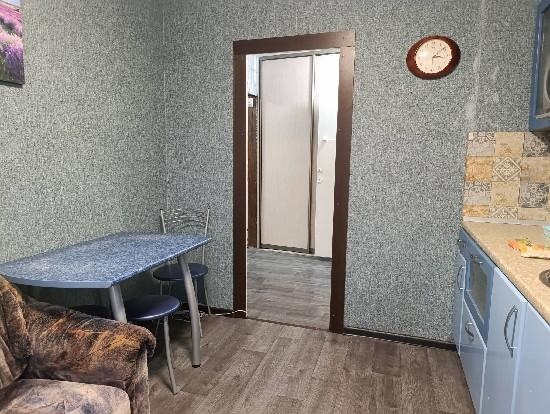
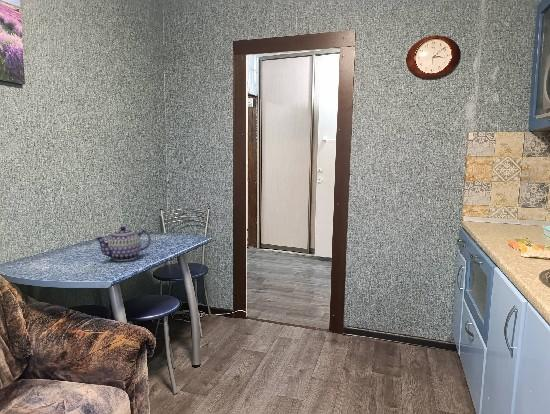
+ teapot [93,225,152,262]
